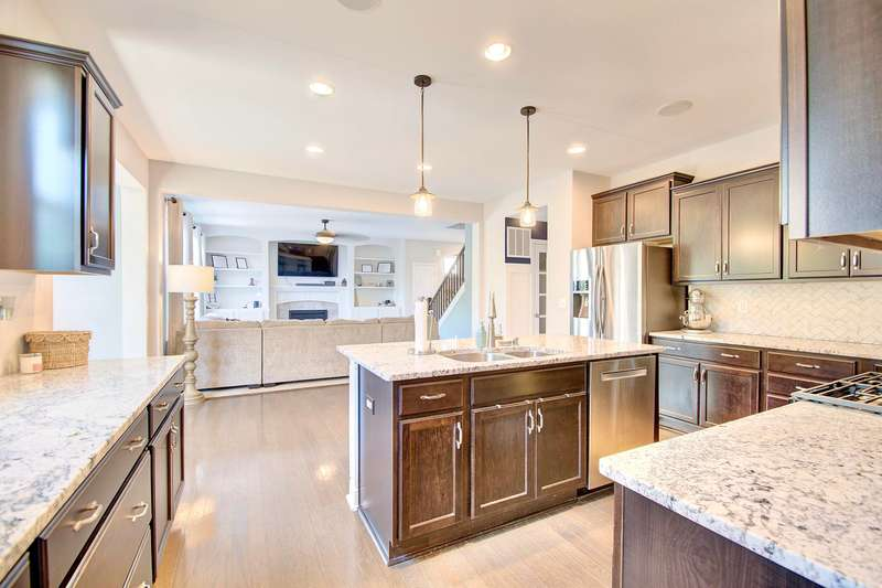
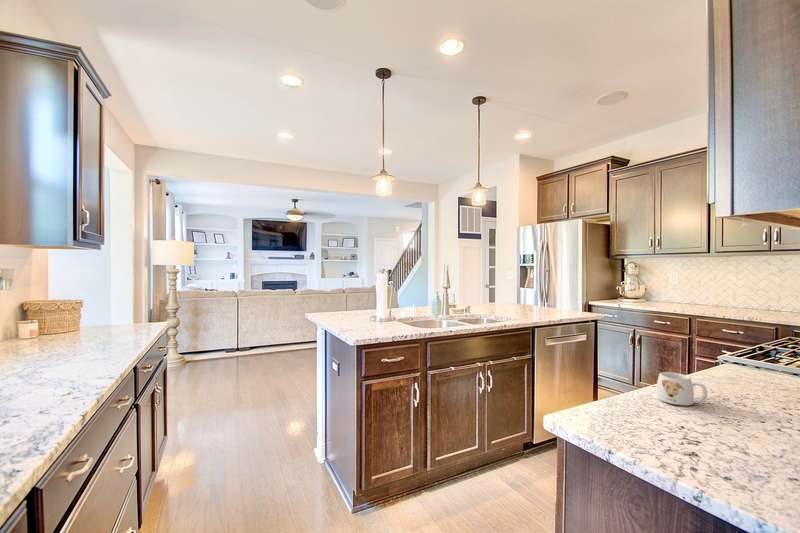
+ mug [656,371,708,406]
